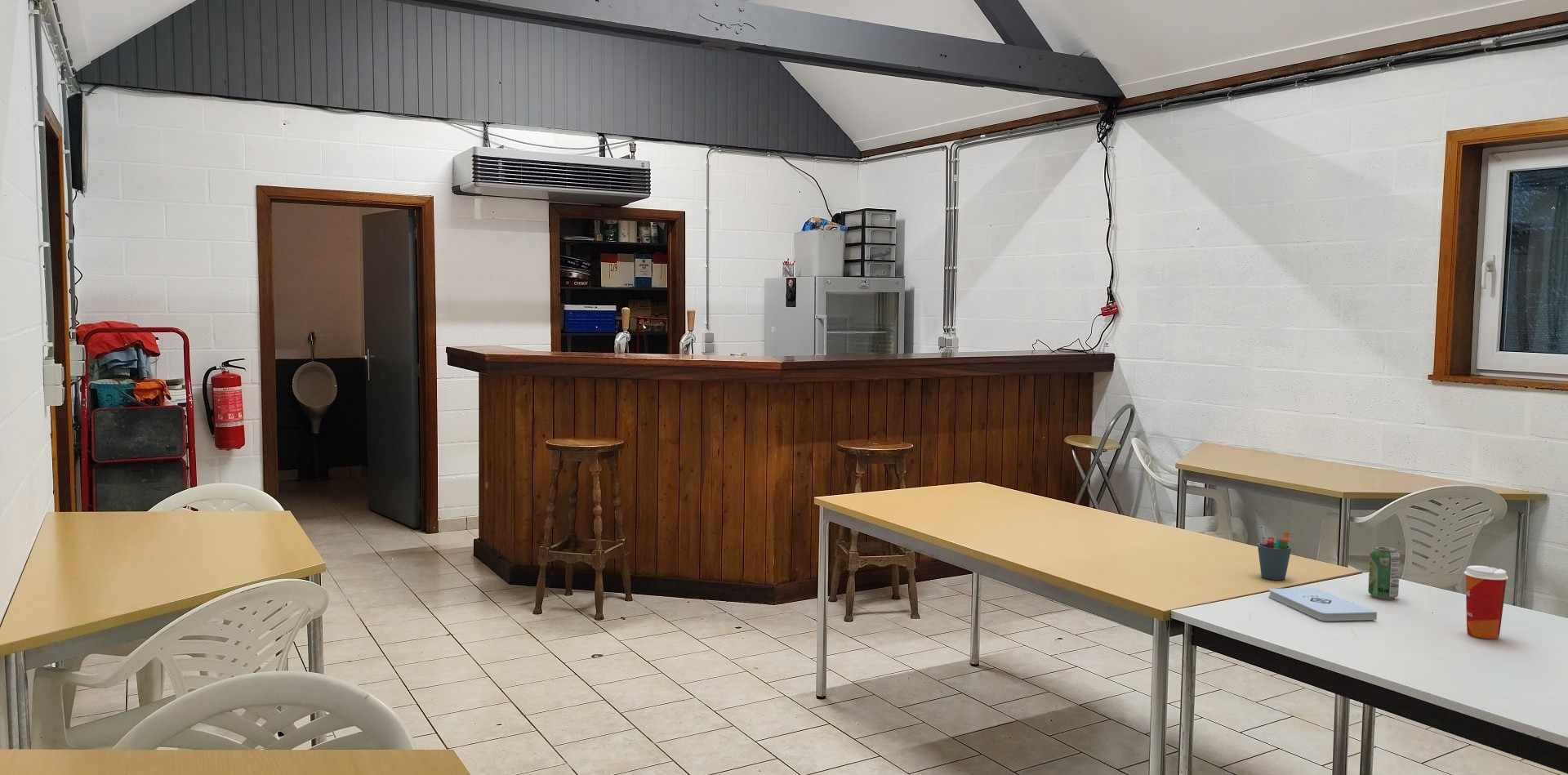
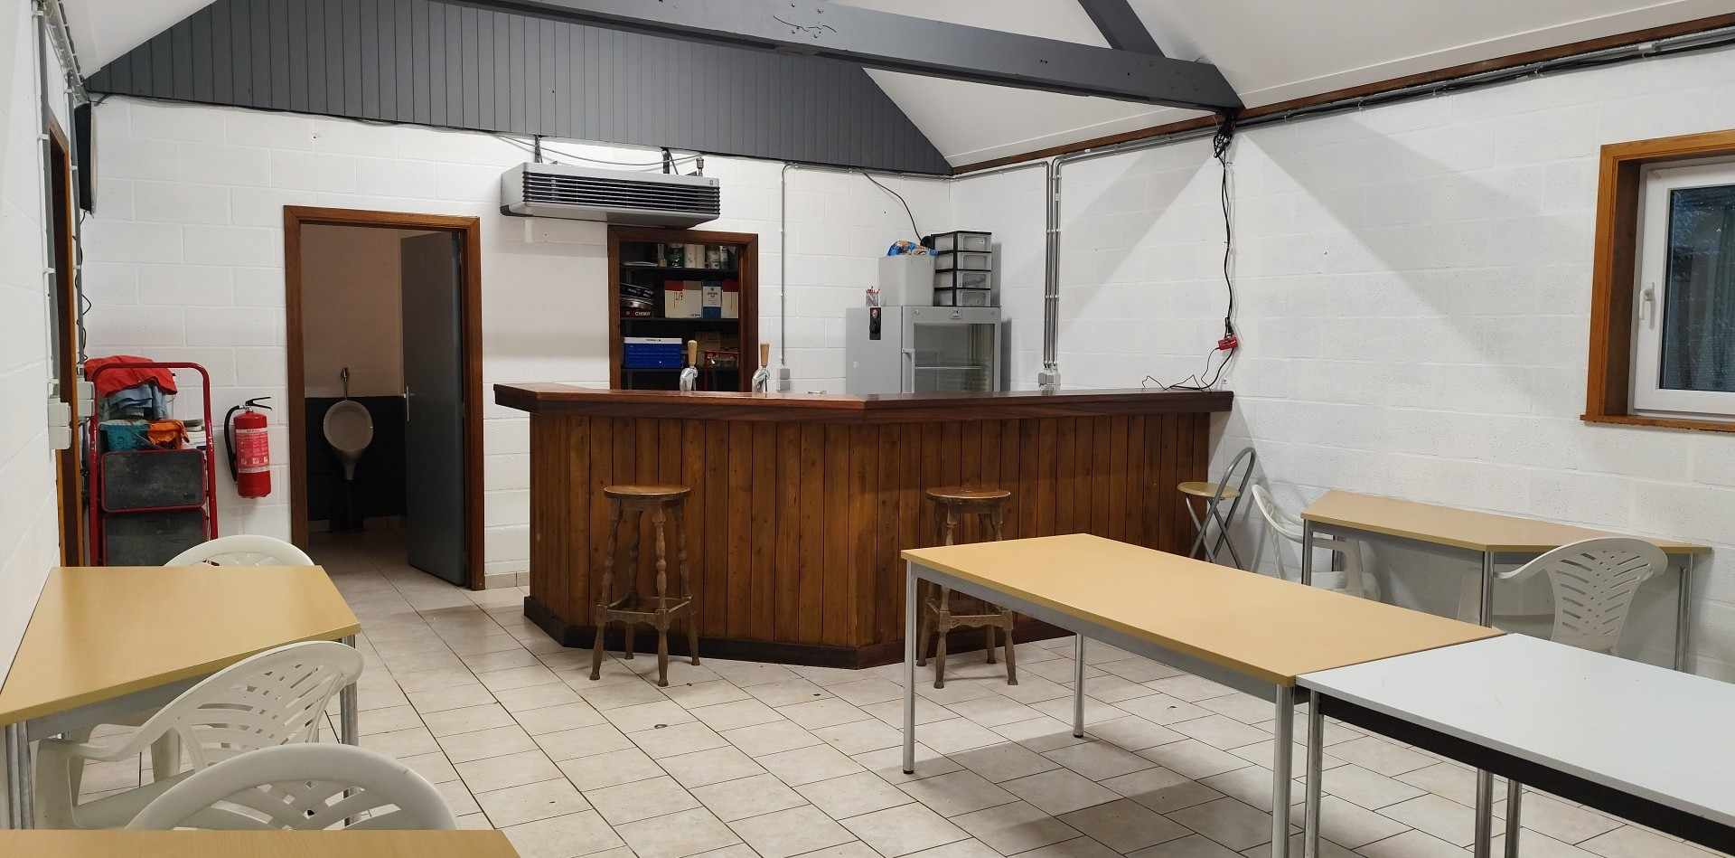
- paper cup [1463,565,1509,640]
- notepad [1268,587,1378,621]
- pen holder [1257,525,1292,581]
- beverage can [1367,545,1401,600]
